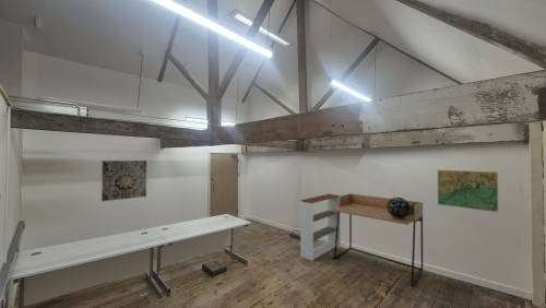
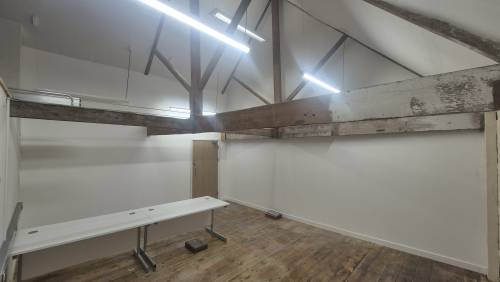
- desk [331,192,424,287]
- globe [387,197,411,218]
- wall art [100,159,147,202]
- bookshelf [299,193,341,262]
- map [437,169,499,213]
